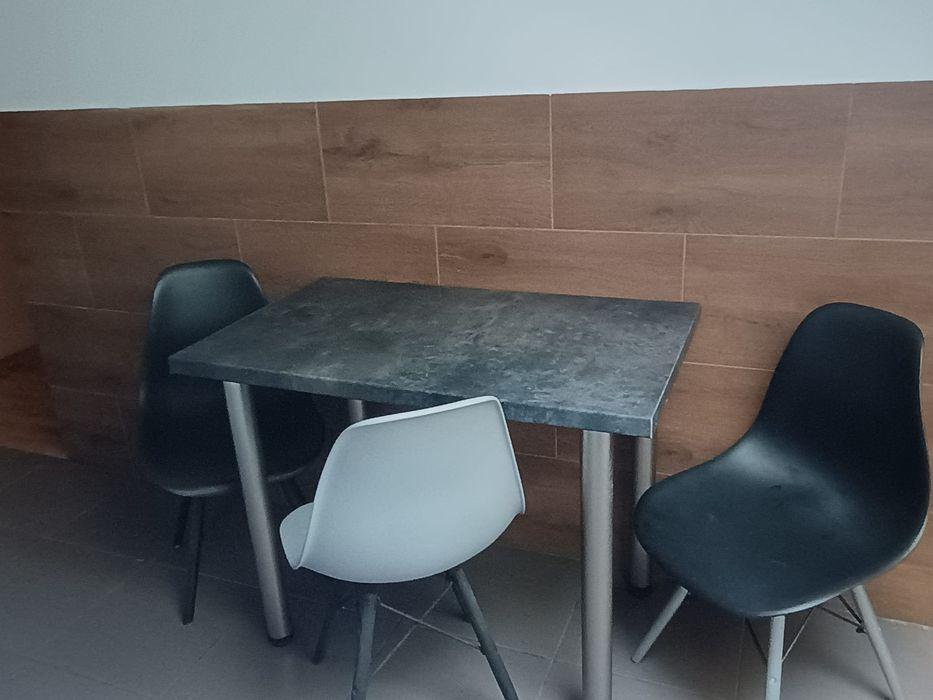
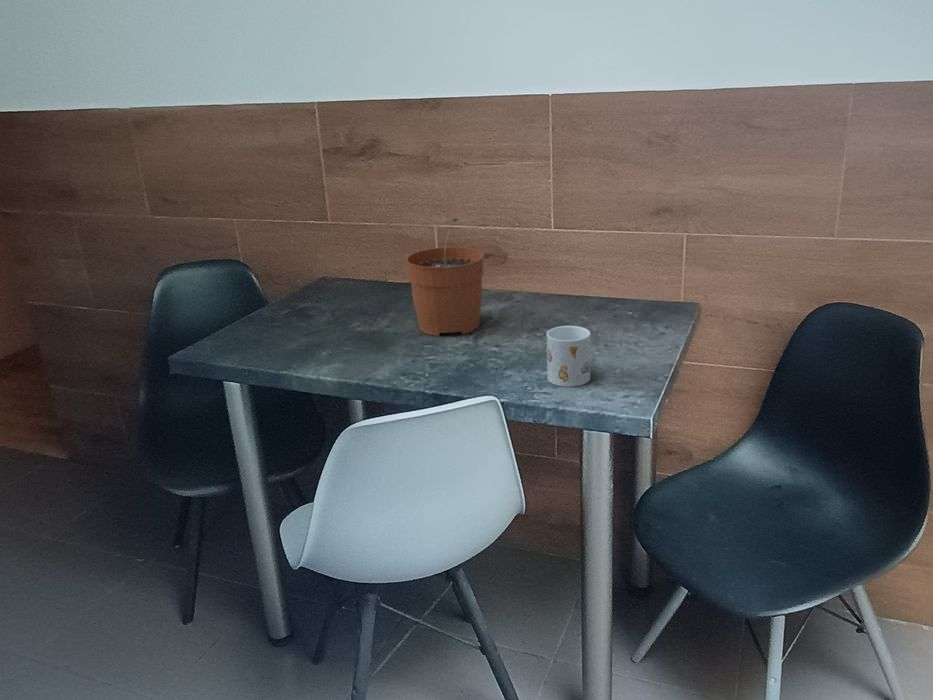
+ plant pot [405,216,485,337]
+ mug [546,325,591,388]
